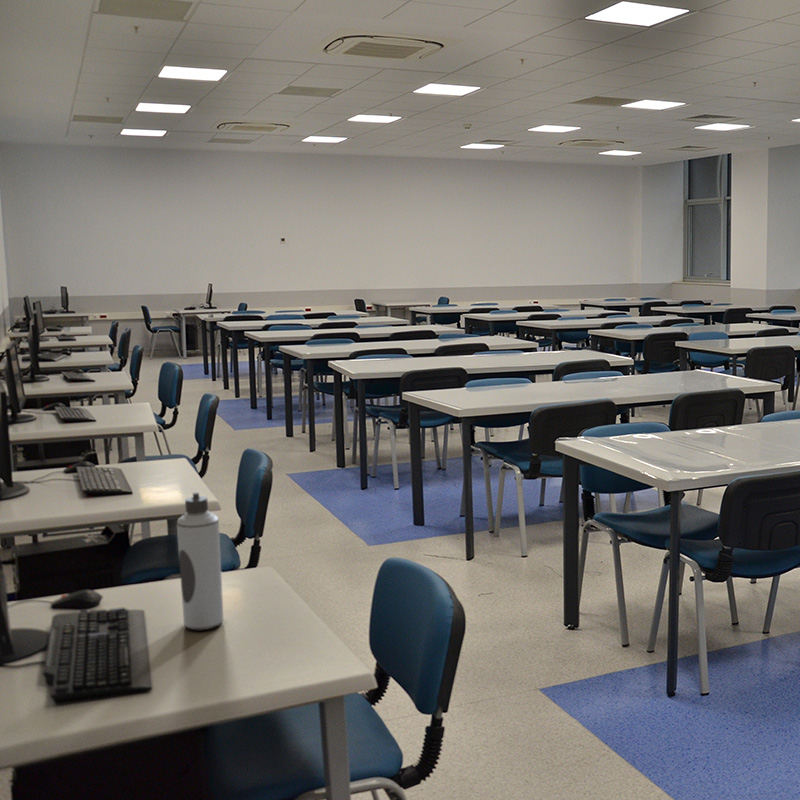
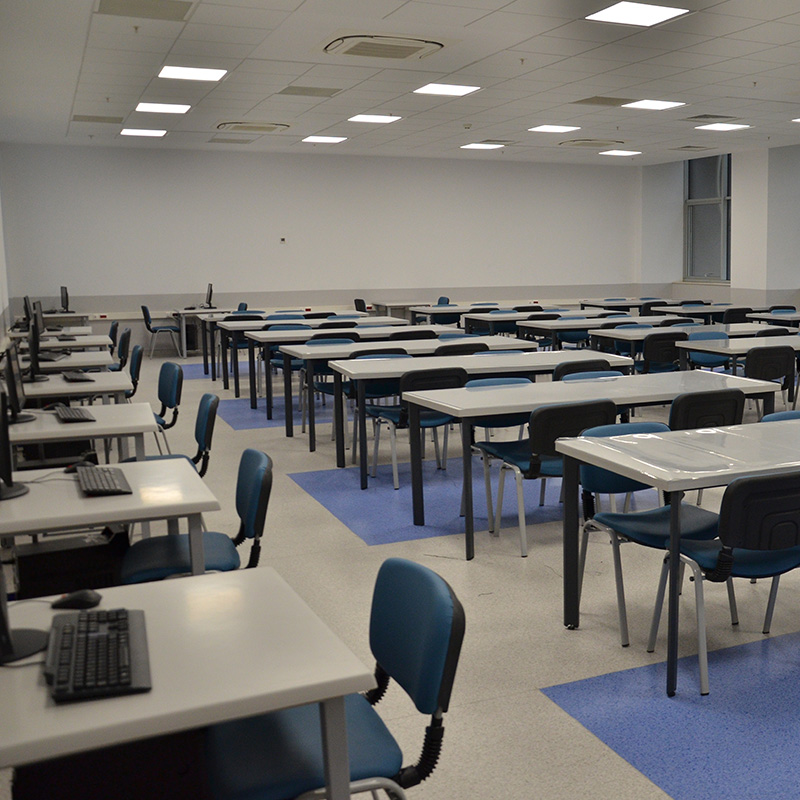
- water bottle [176,491,224,632]
